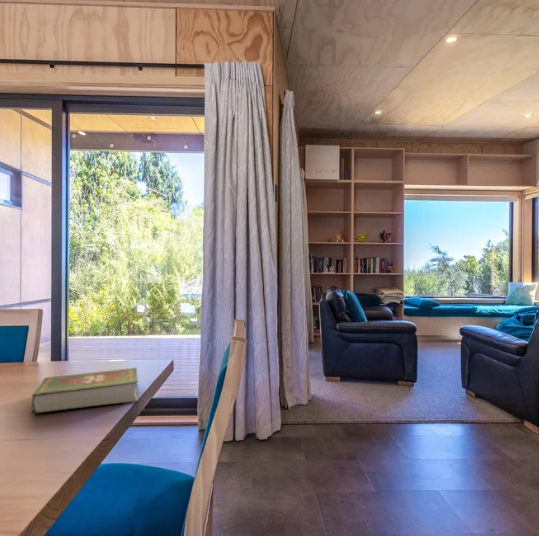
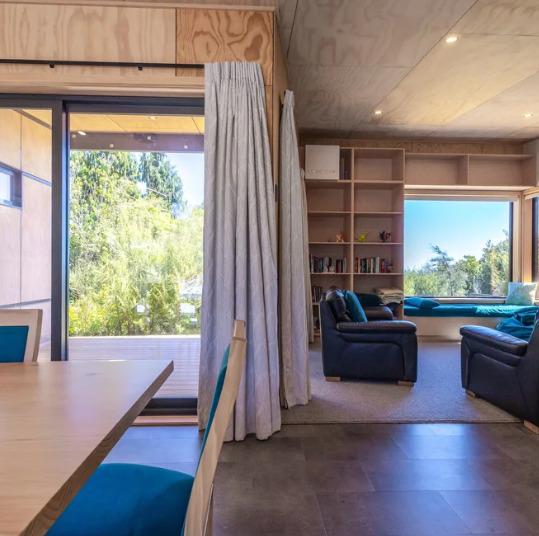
- book [30,367,139,414]
